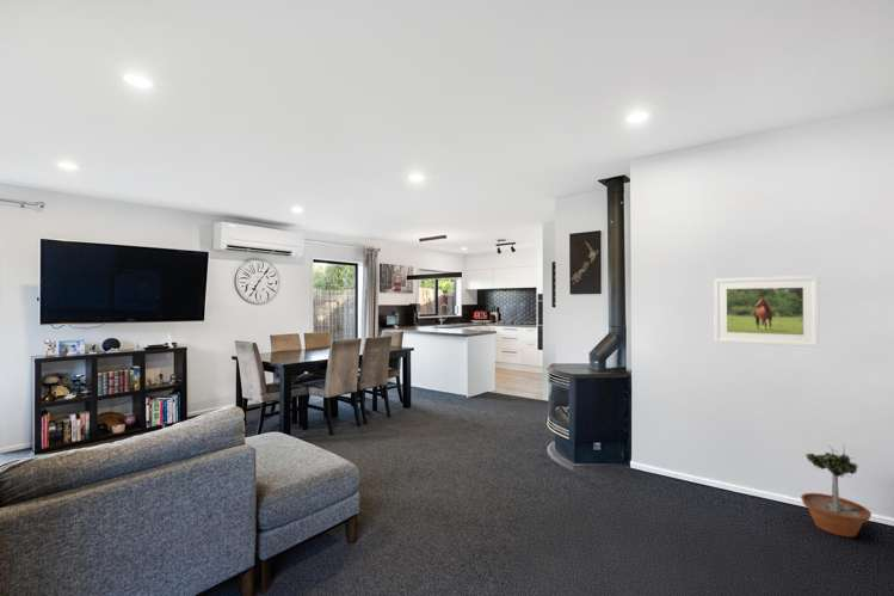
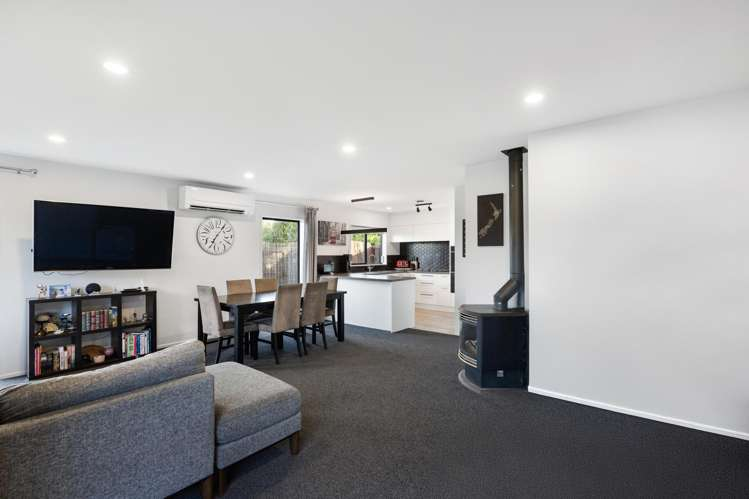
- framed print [713,275,820,349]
- potted tree [800,443,873,537]
